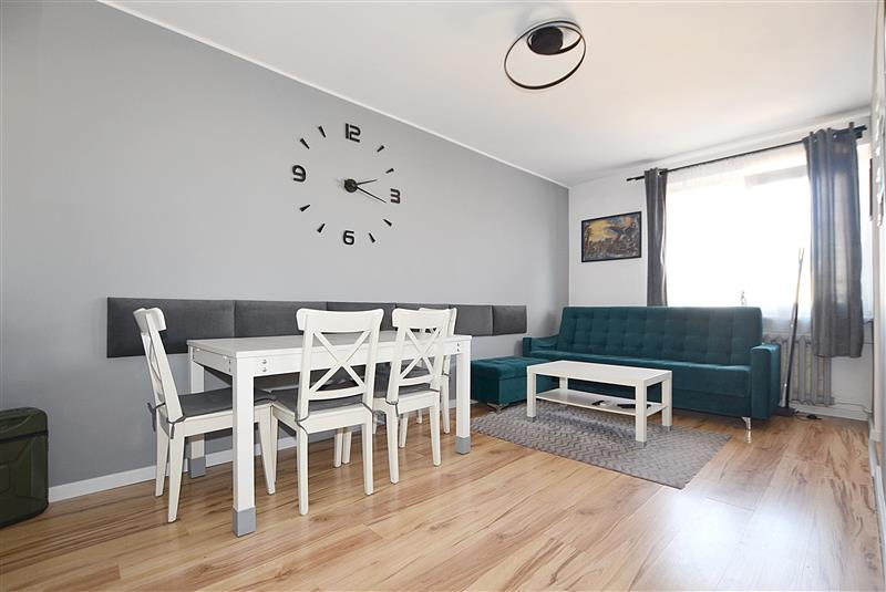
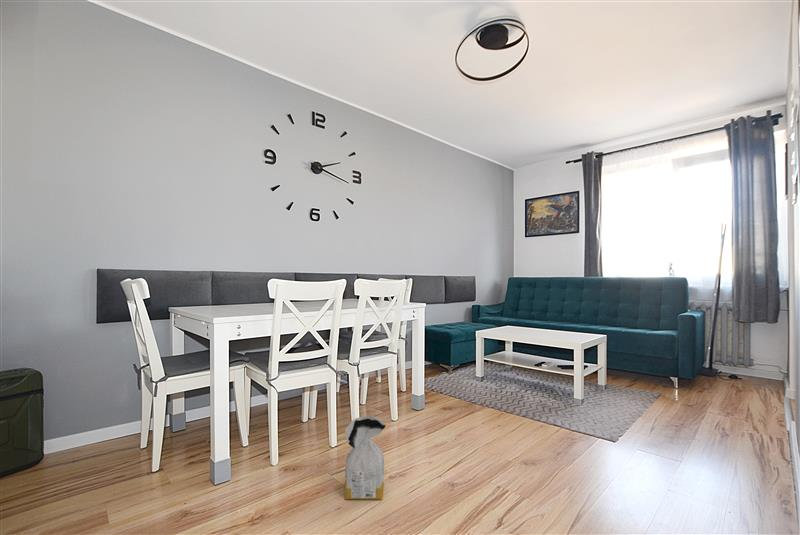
+ bag [343,415,387,501]
